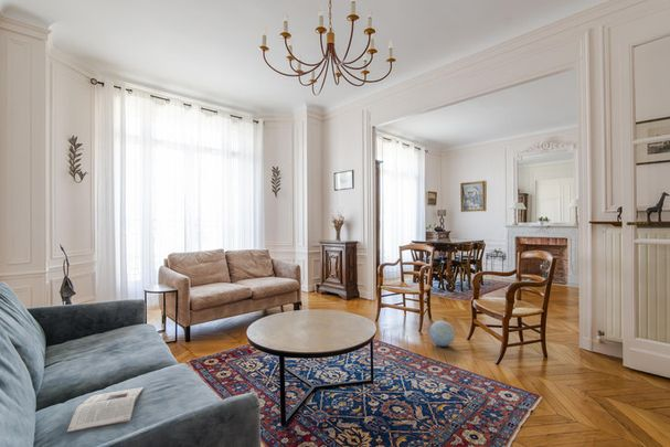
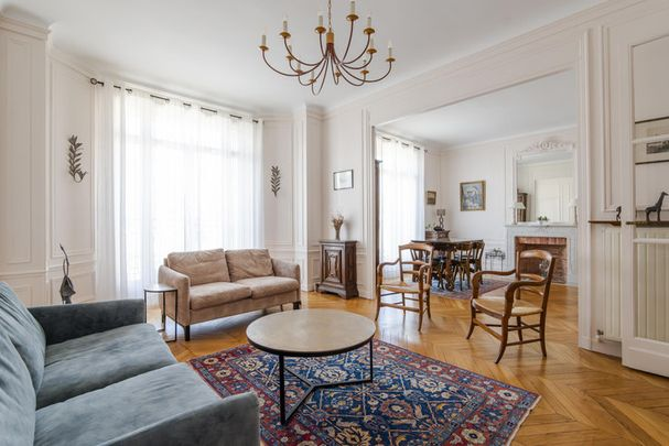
- magazine [66,386,145,434]
- ball [428,320,456,348]
